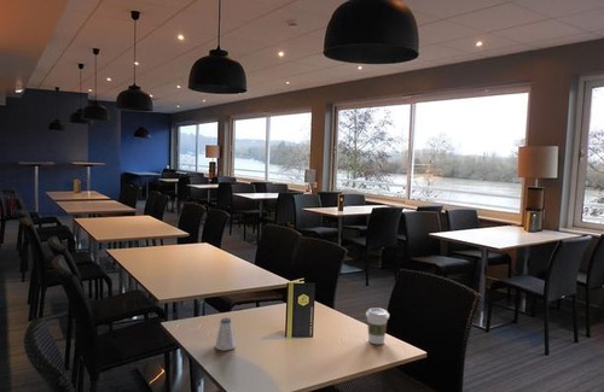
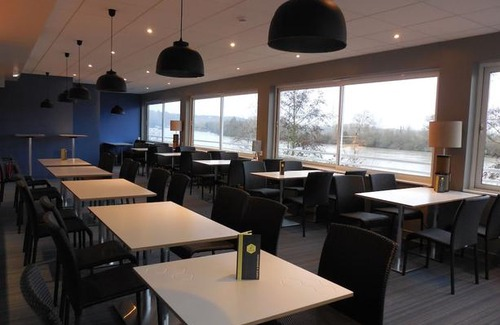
- saltshaker [214,317,237,351]
- coffee cup [365,306,390,345]
